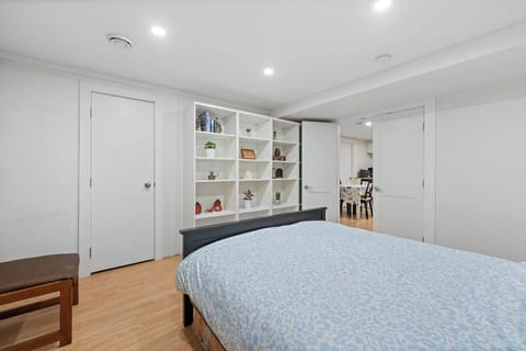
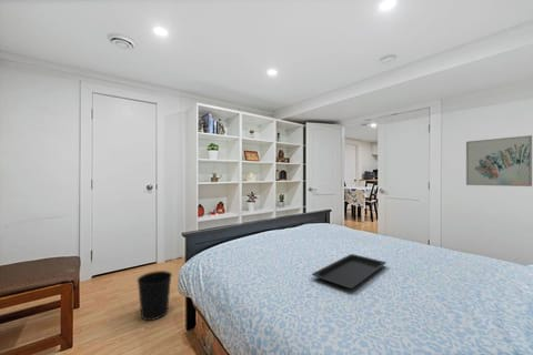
+ wall art [465,134,533,187]
+ serving tray [311,253,388,290]
+ wastebasket [137,270,173,322]
